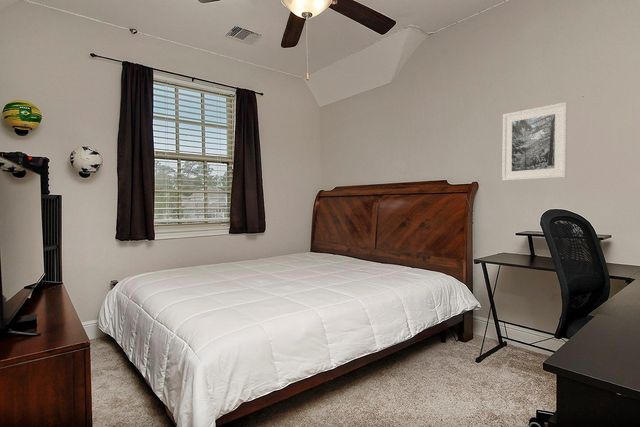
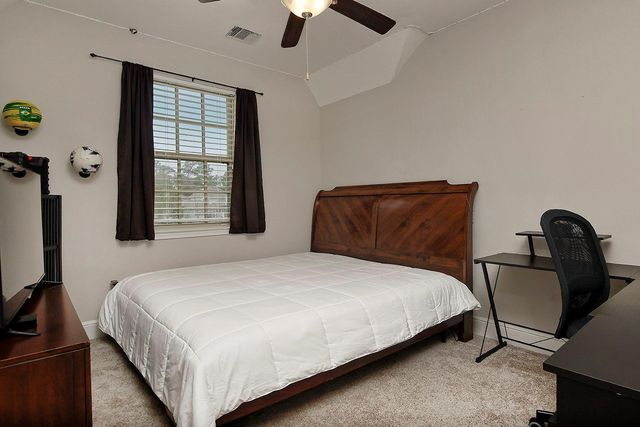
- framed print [501,101,568,182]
